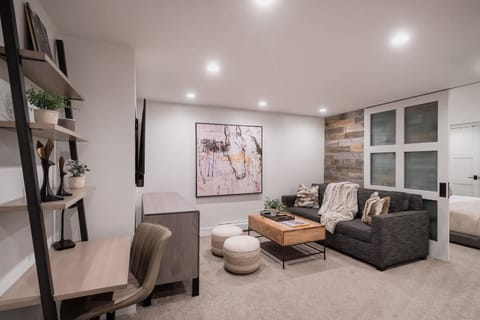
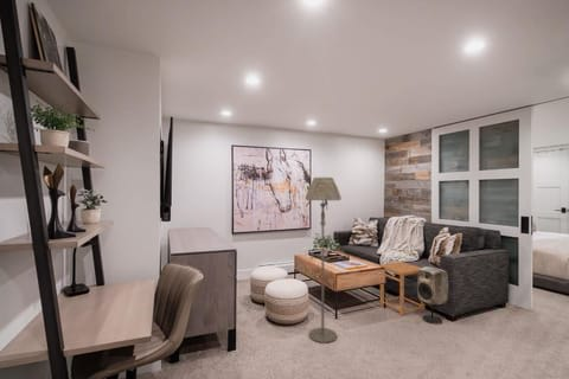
+ floor lamp [305,176,343,345]
+ side table [378,261,426,317]
+ speaker [416,265,449,326]
